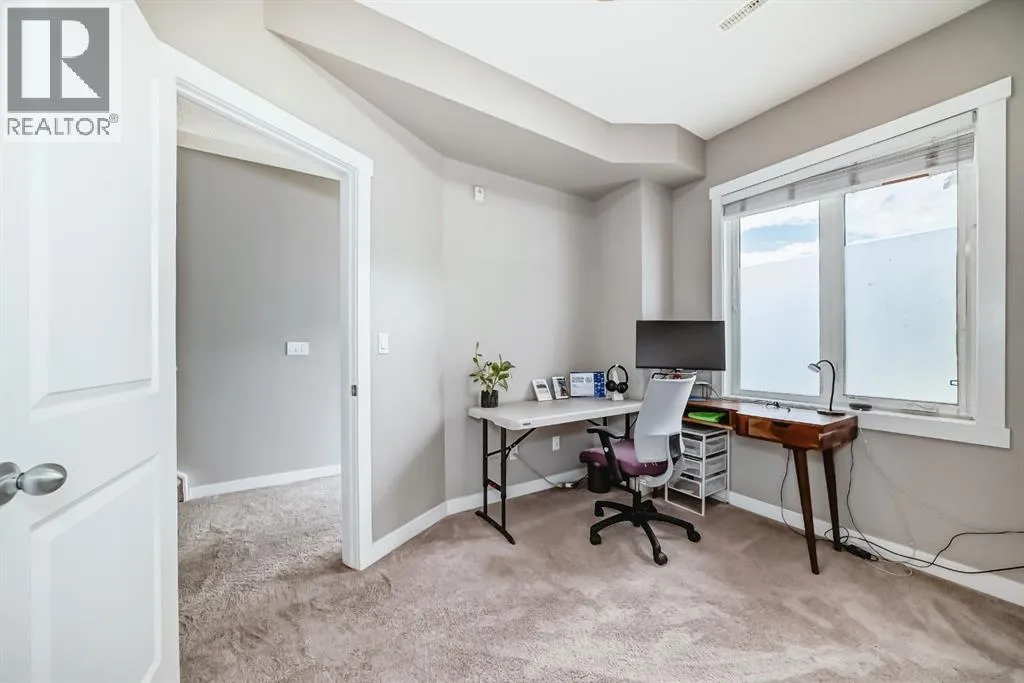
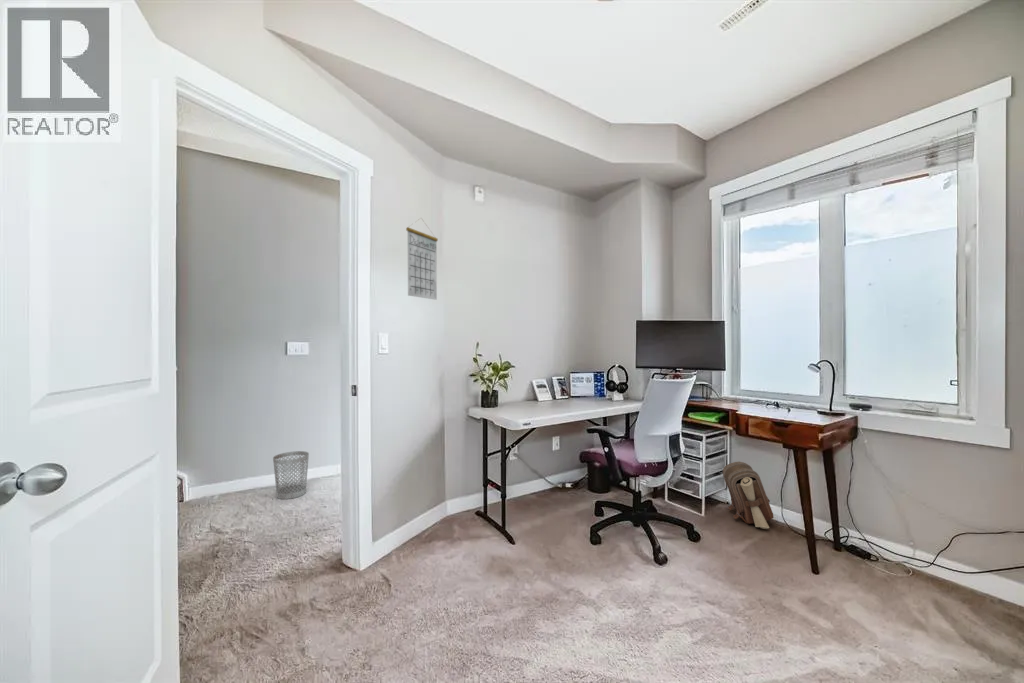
+ pouch [722,461,775,530]
+ wastebasket [272,450,310,500]
+ calendar [405,217,439,301]
